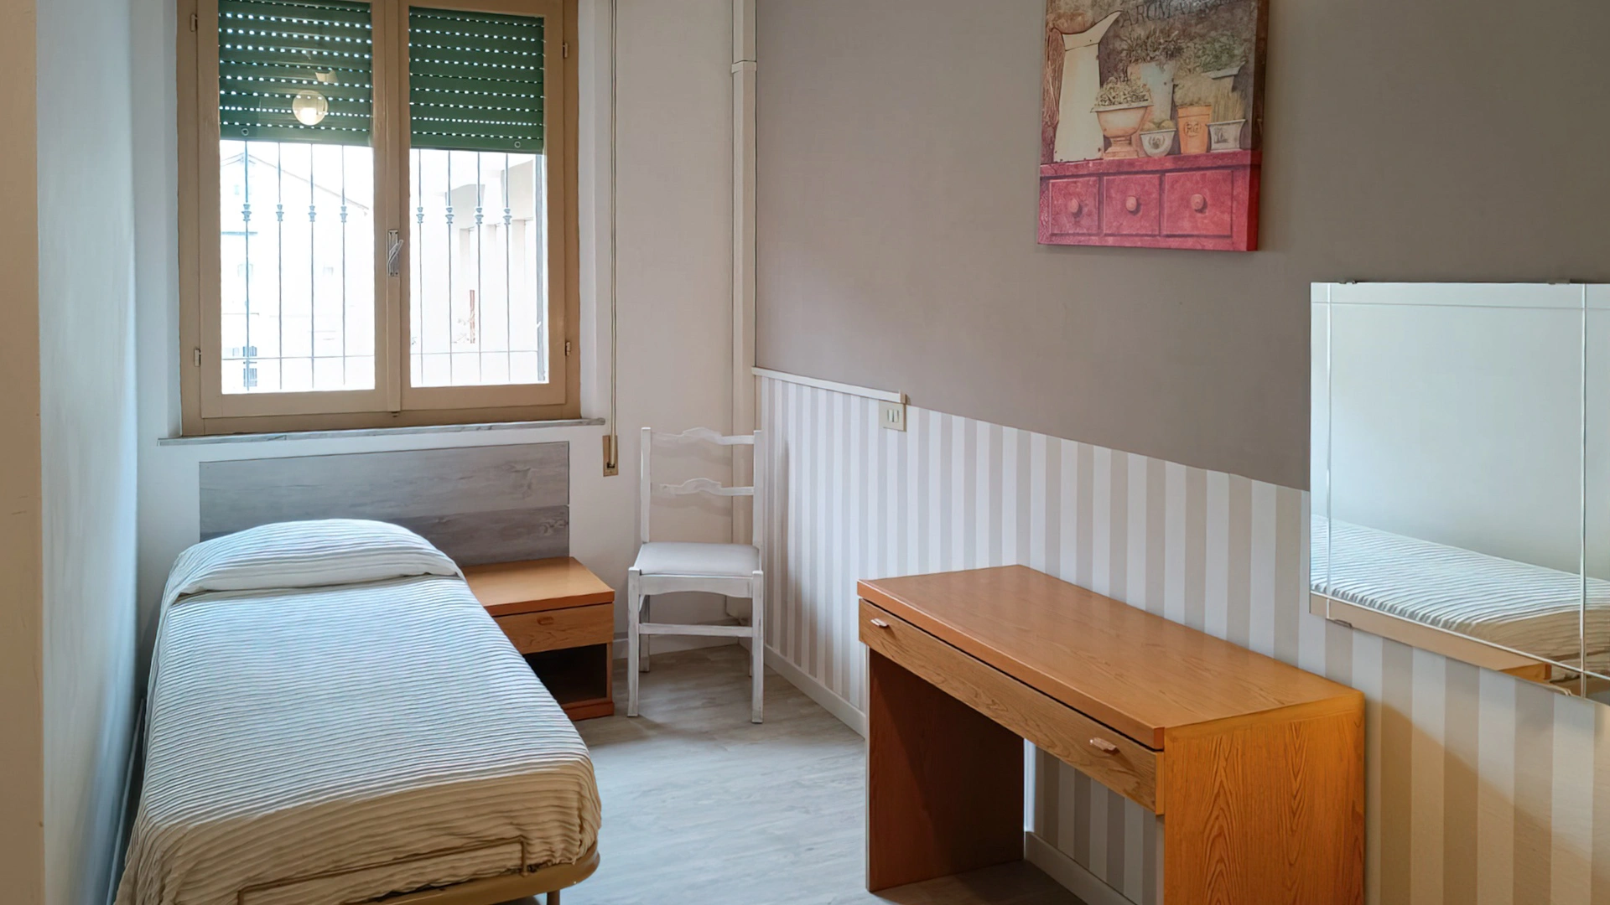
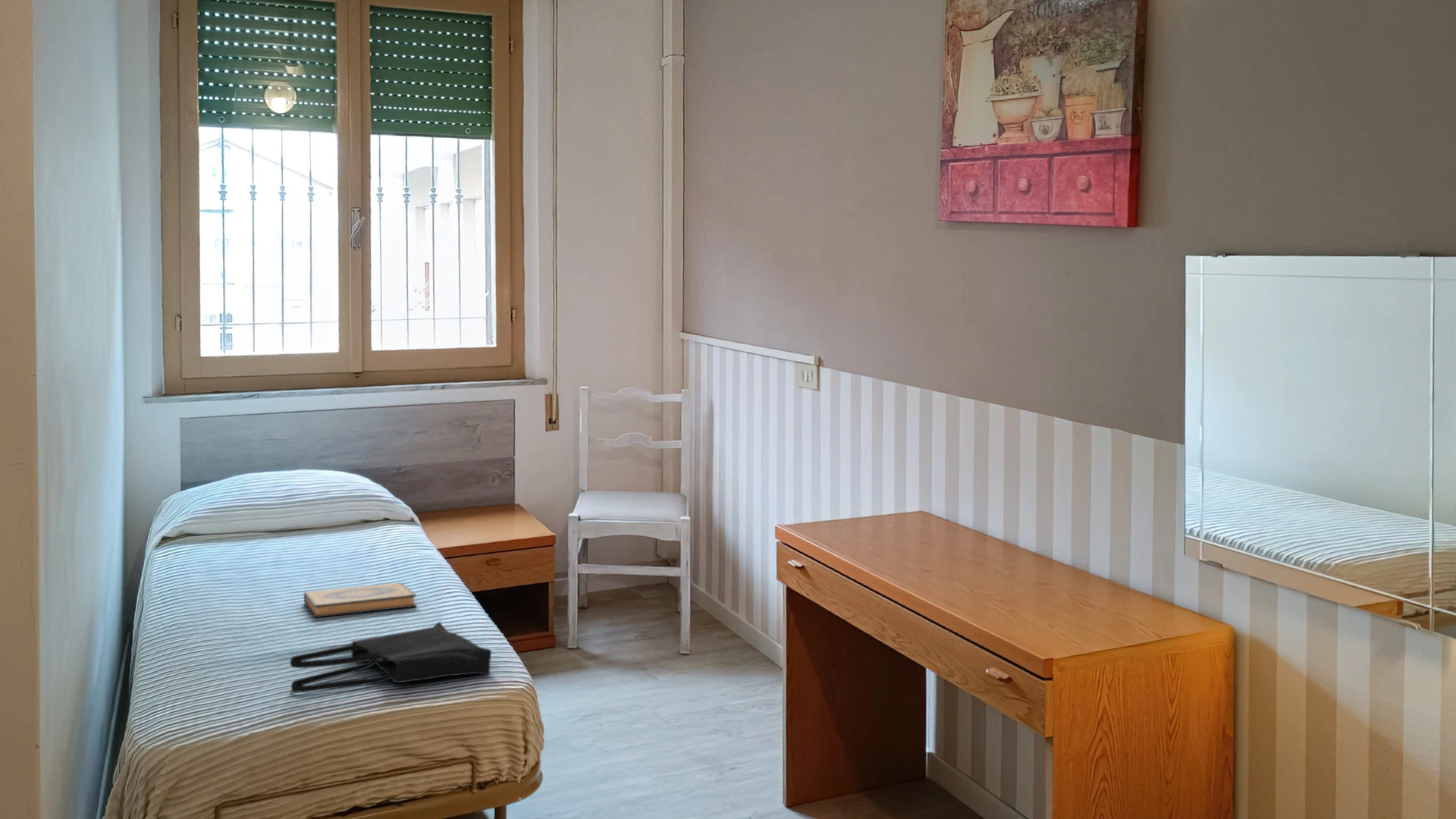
+ hardback book [303,582,417,618]
+ tote bag [289,621,492,693]
